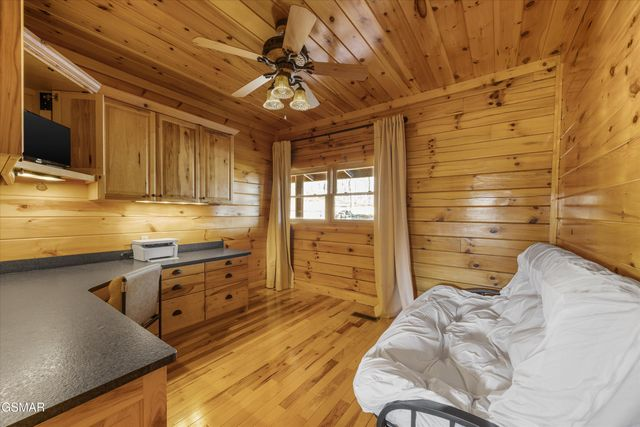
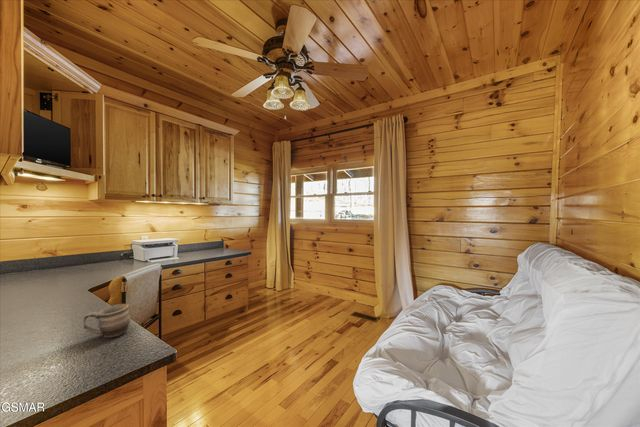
+ mug [83,303,131,339]
